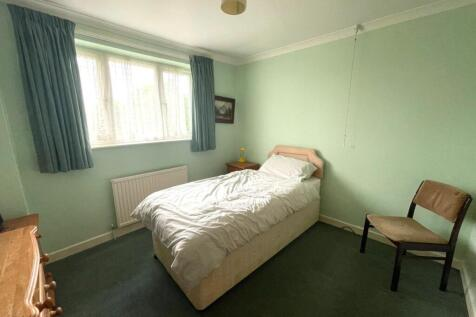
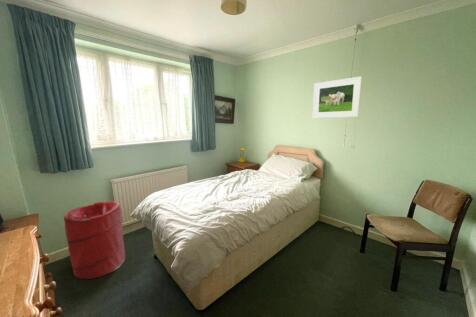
+ laundry hamper [63,200,126,280]
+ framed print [312,76,363,119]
